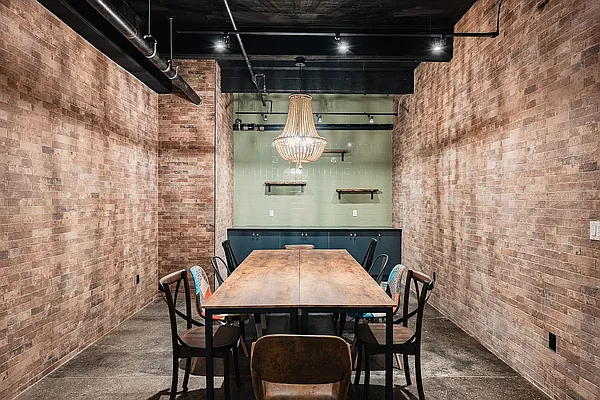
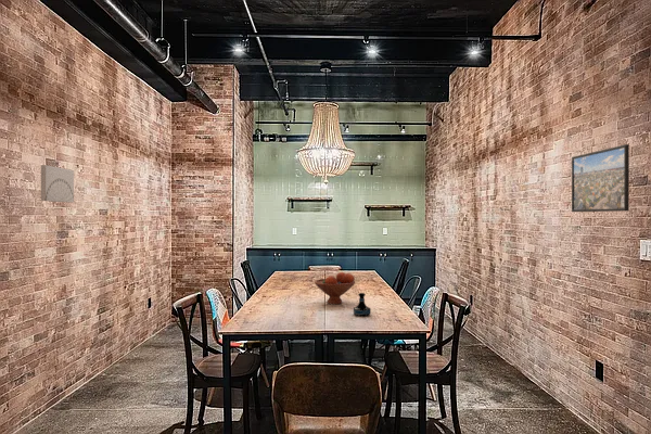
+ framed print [571,143,630,213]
+ fruit bowl [314,271,356,305]
+ wall art [40,164,75,203]
+ tequila bottle [353,292,372,317]
